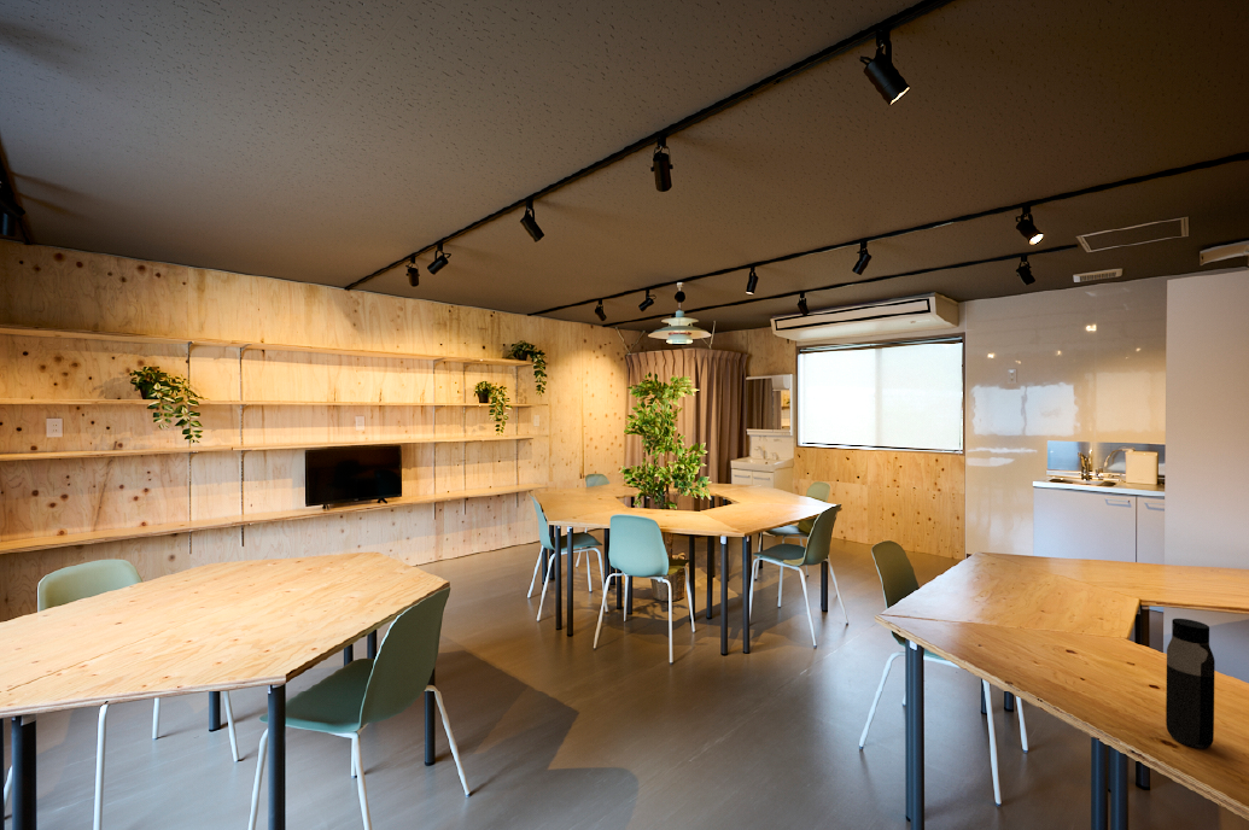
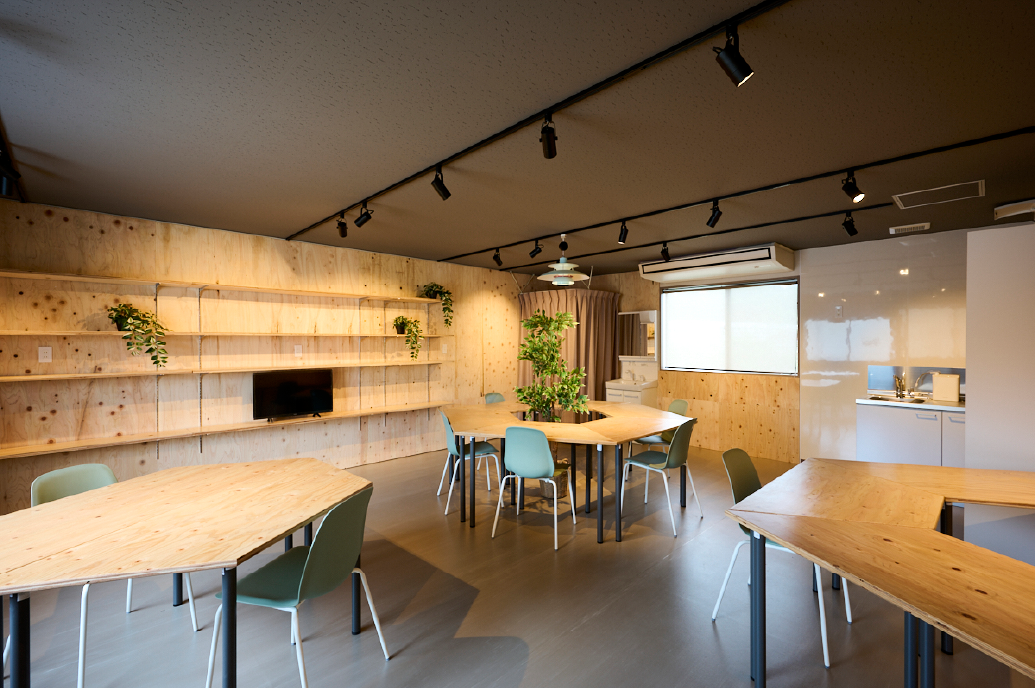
- water bottle [1165,618,1216,749]
